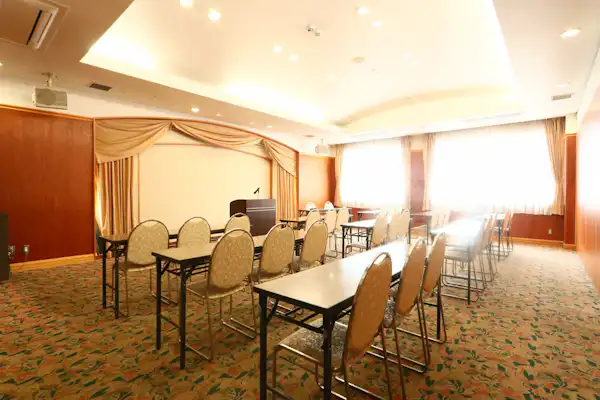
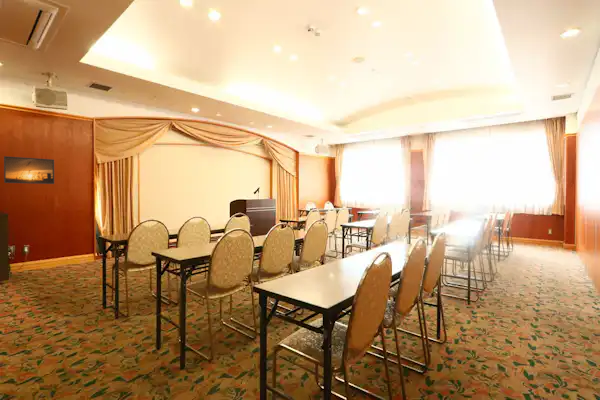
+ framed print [3,155,55,185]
